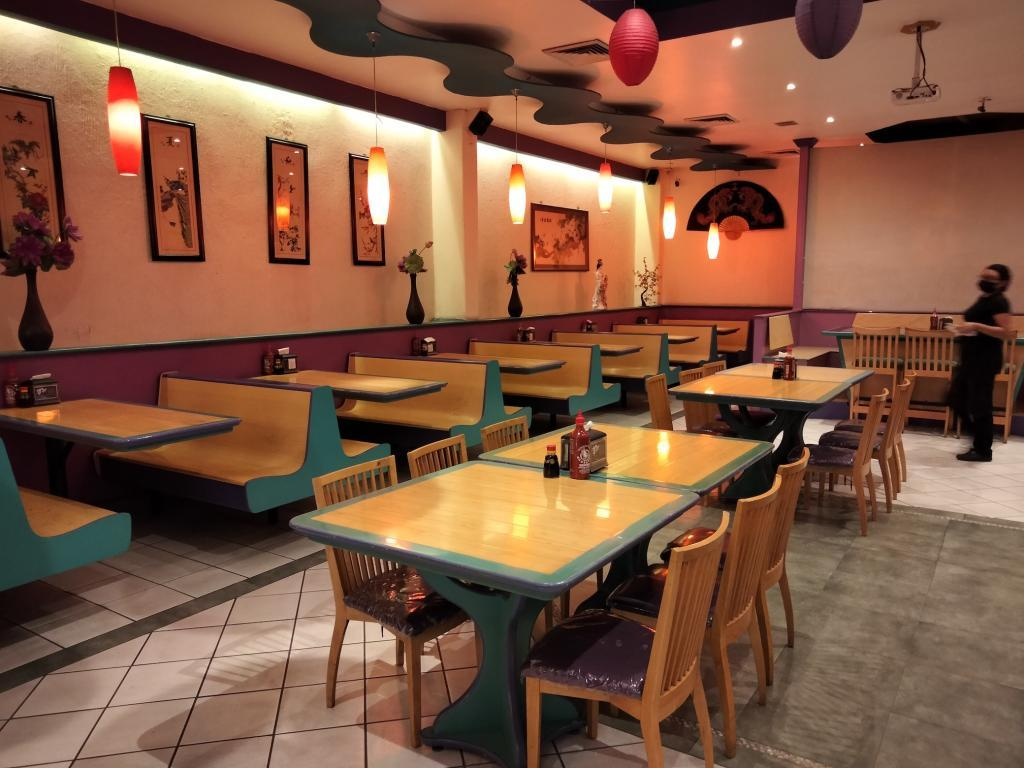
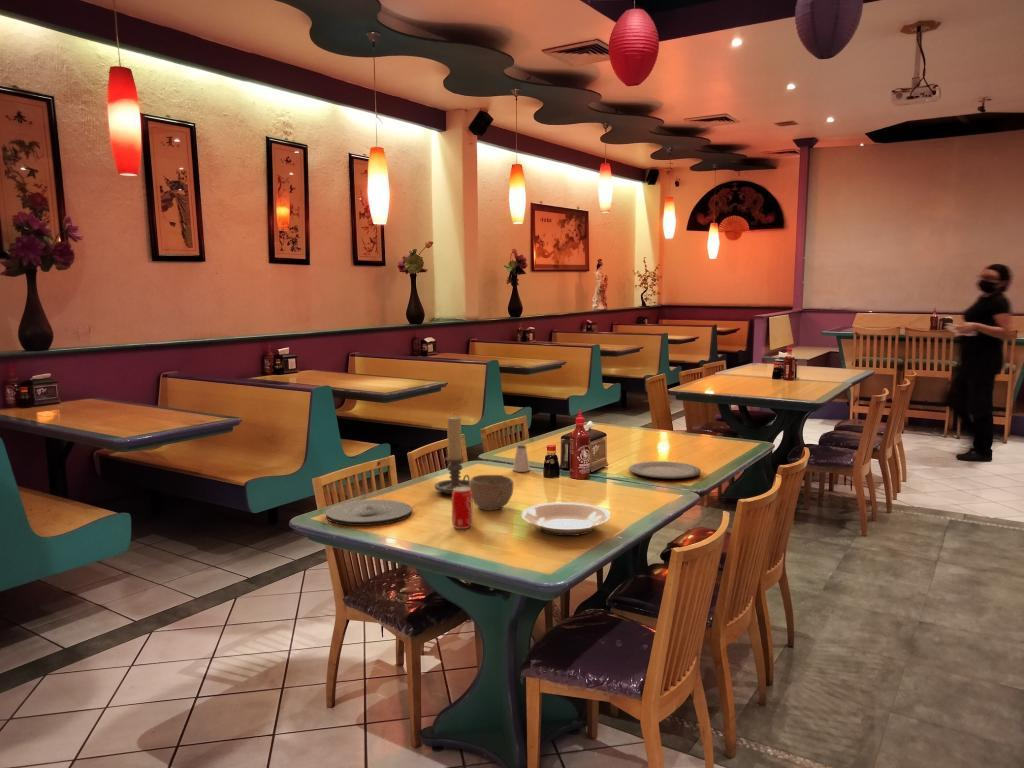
+ plate [325,499,413,527]
+ saltshaker [512,444,531,473]
+ beverage can [451,487,474,530]
+ plate [628,460,702,480]
+ plate [521,501,611,537]
+ bowl [469,474,514,511]
+ candle holder [434,415,471,495]
